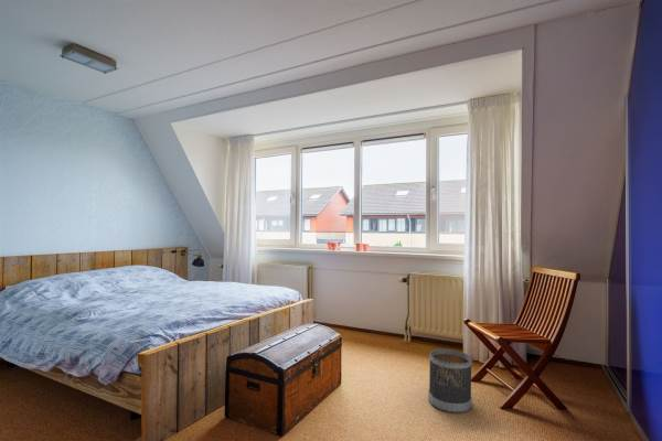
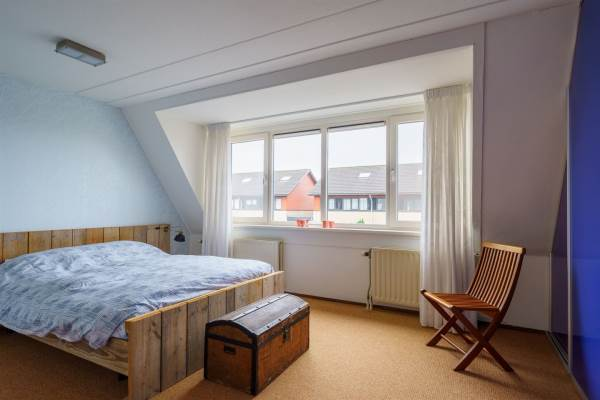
- wastebasket [427,348,473,415]
